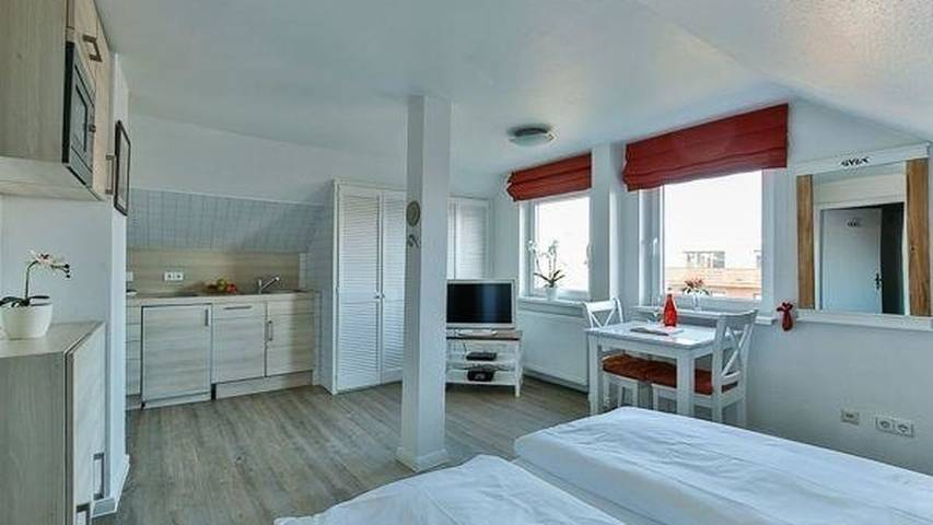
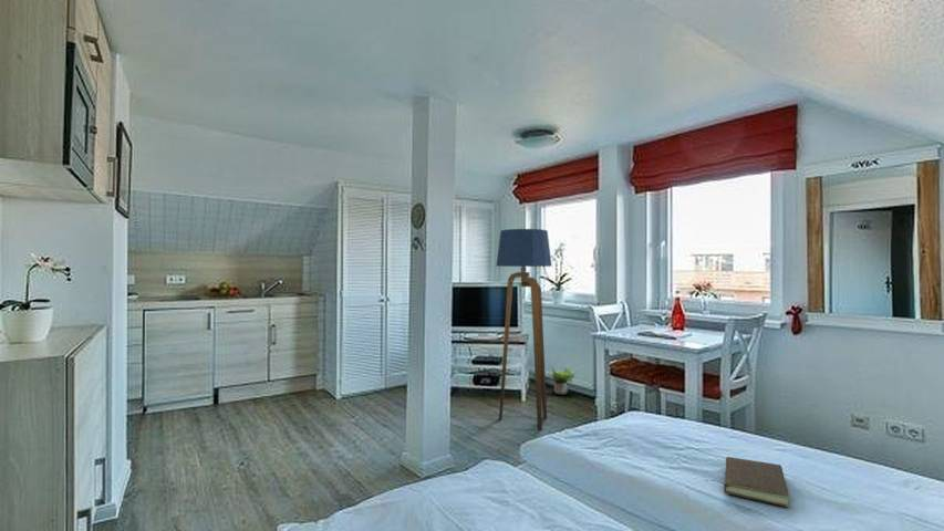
+ book [704,456,790,508]
+ potted plant [546,365,577,396]
+ floor lamp [495,228,553,431]
